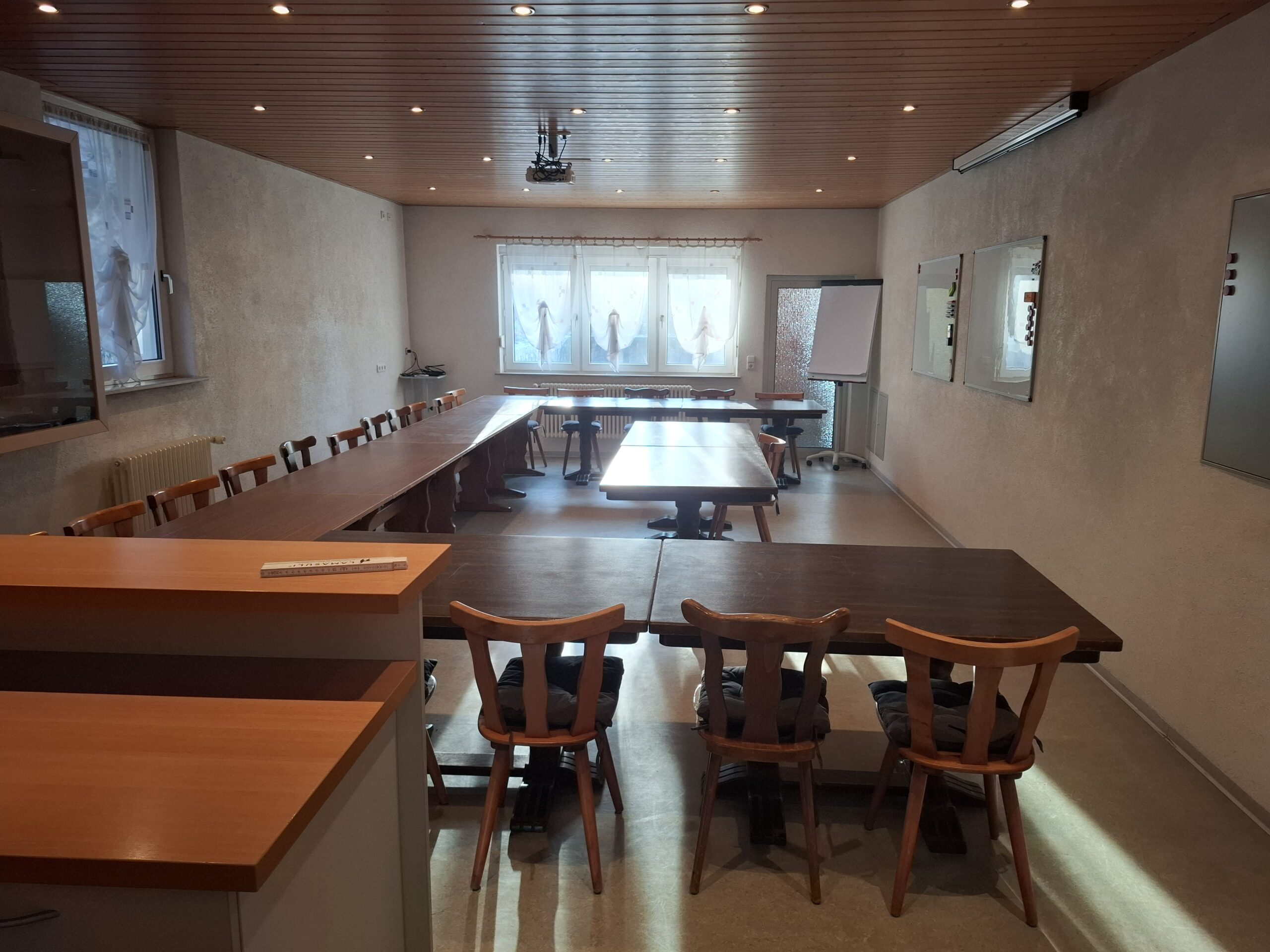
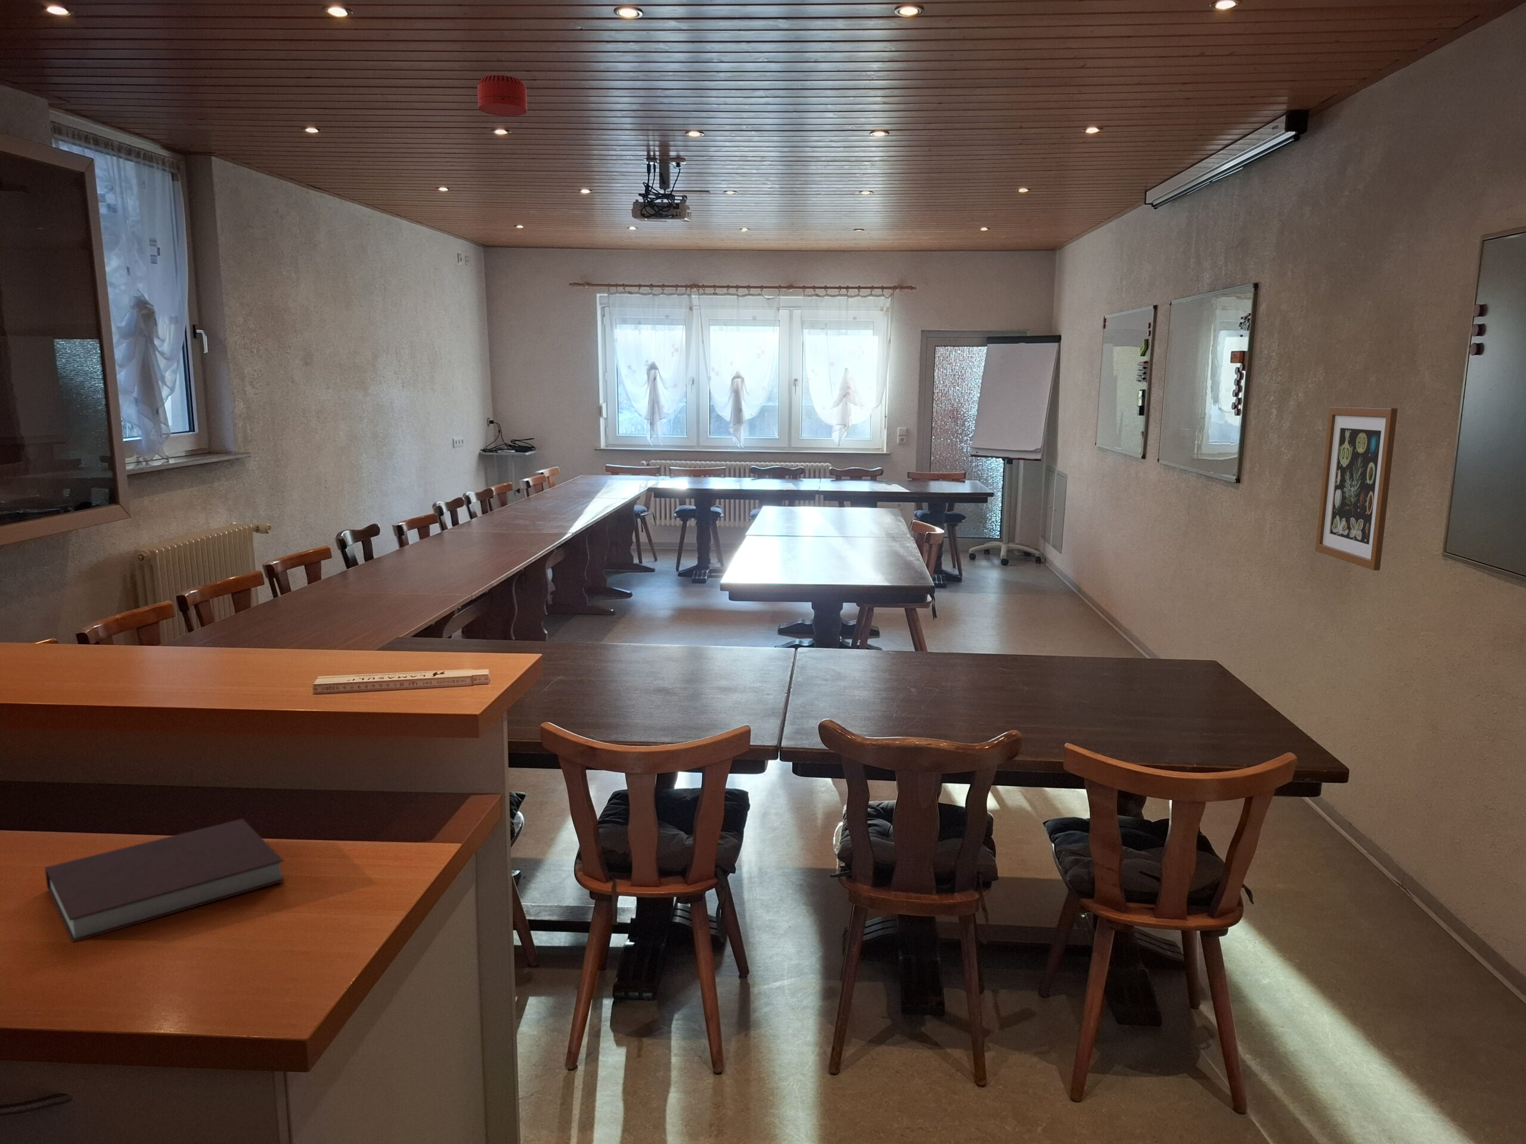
+ wall art [1315,406,1397,571]
+ smoke detector [477,75,527,117]
+ notebook [44,818,286,943]
